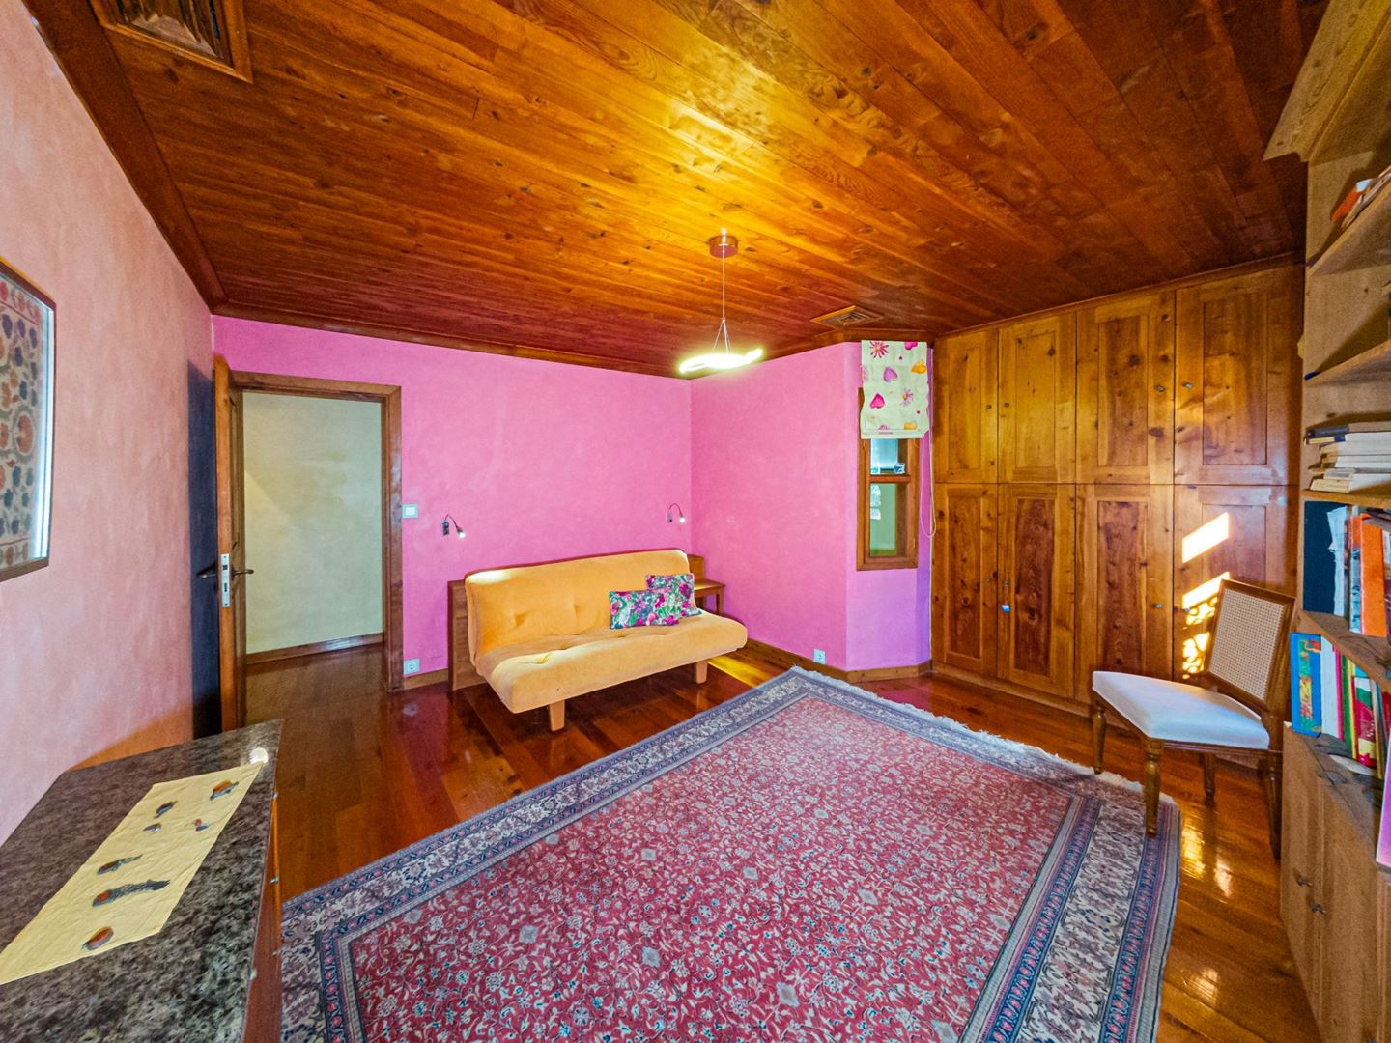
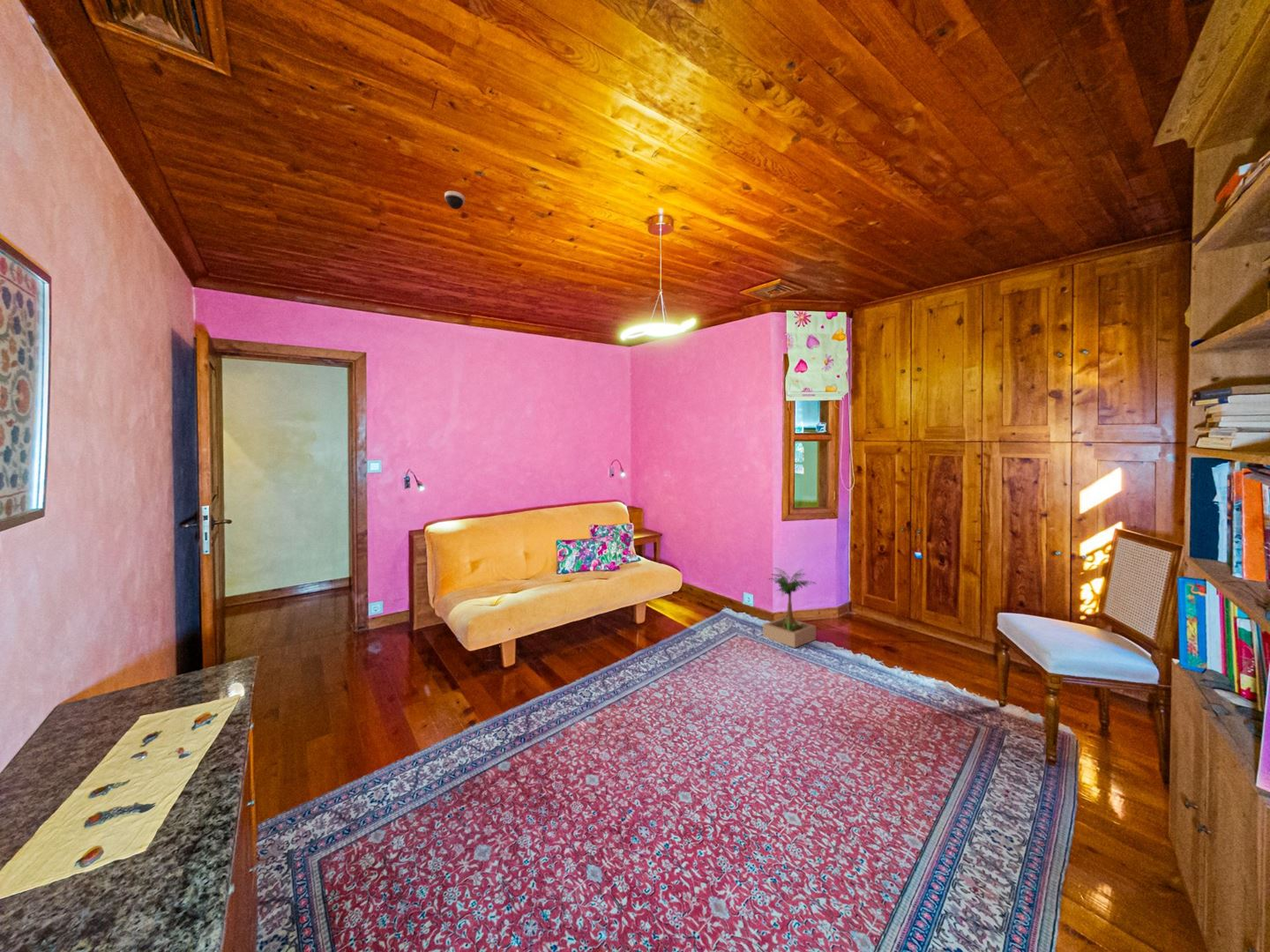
+ dome security camera [444,190,466,210]
+ potted plant [762,567,818,649]
